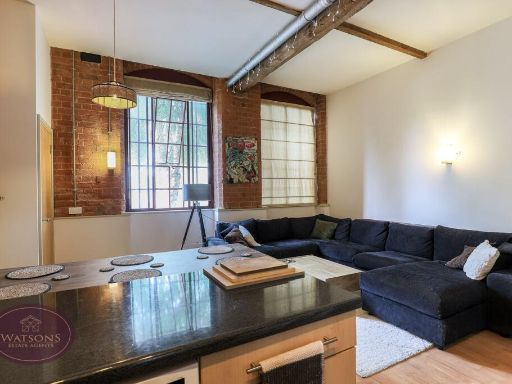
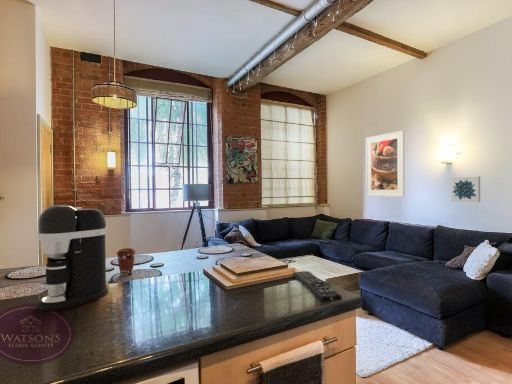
+ wall art [450,176,481,203]
+ coffee maker [37,204,110,312]
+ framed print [365,129,405,198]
+ remote control [292,270,343,303]
+ coffee cup [115,247,137,277]
